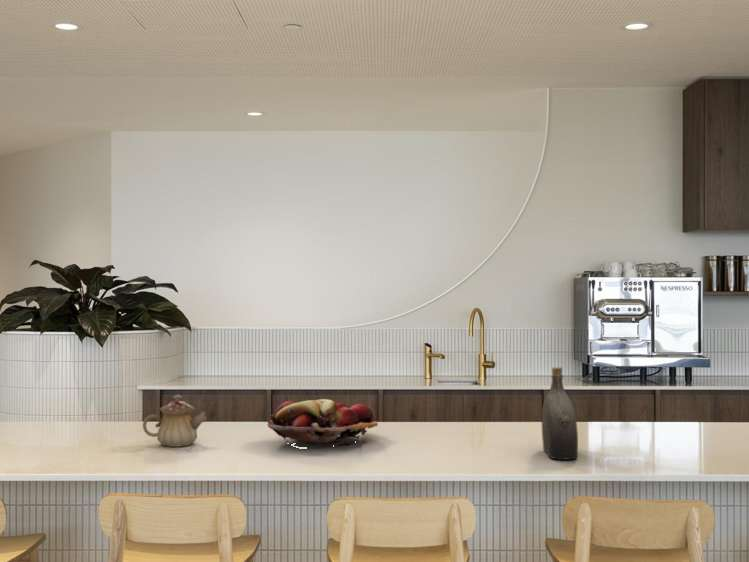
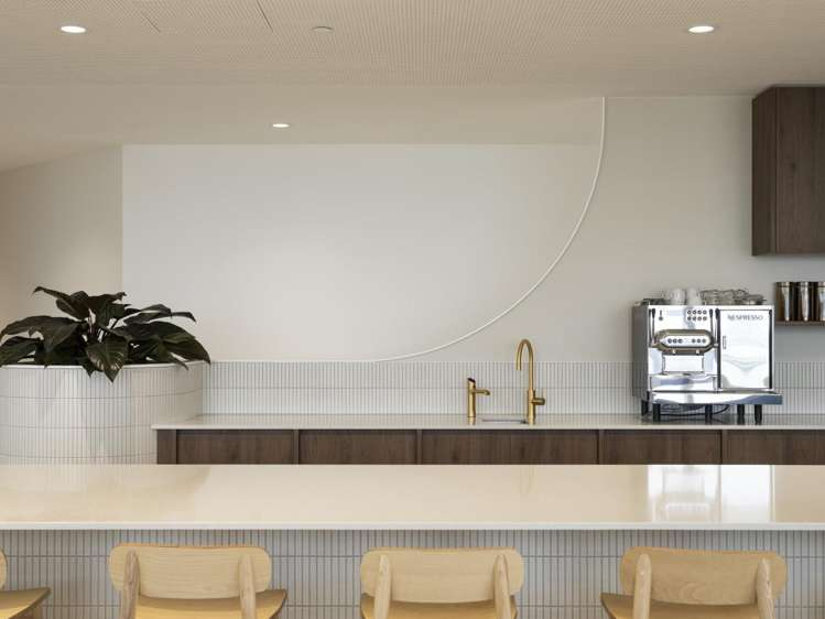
- water jug [541,366,579,461]
- teapot [142,394,207,448]
- fruit basket [266,398,379,448]
